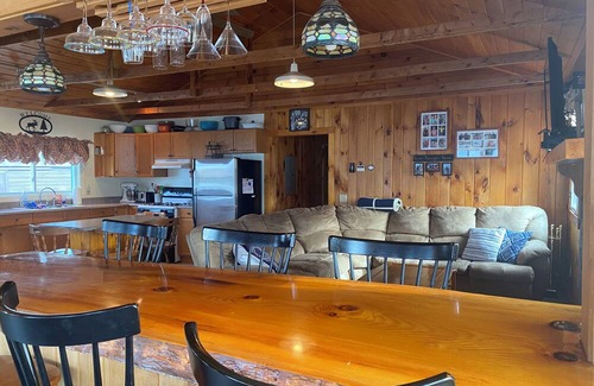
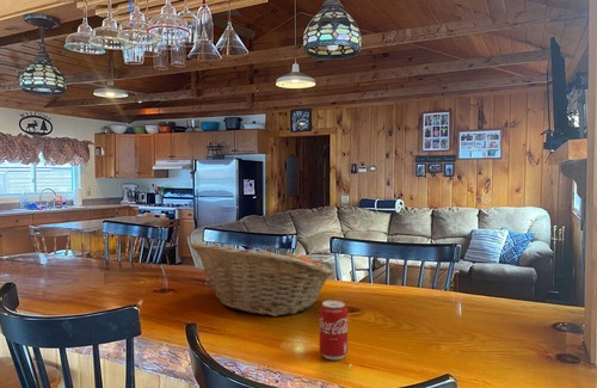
+ fruit basket [189,241,334,318]
+ beverage can [319,300,349,362]
